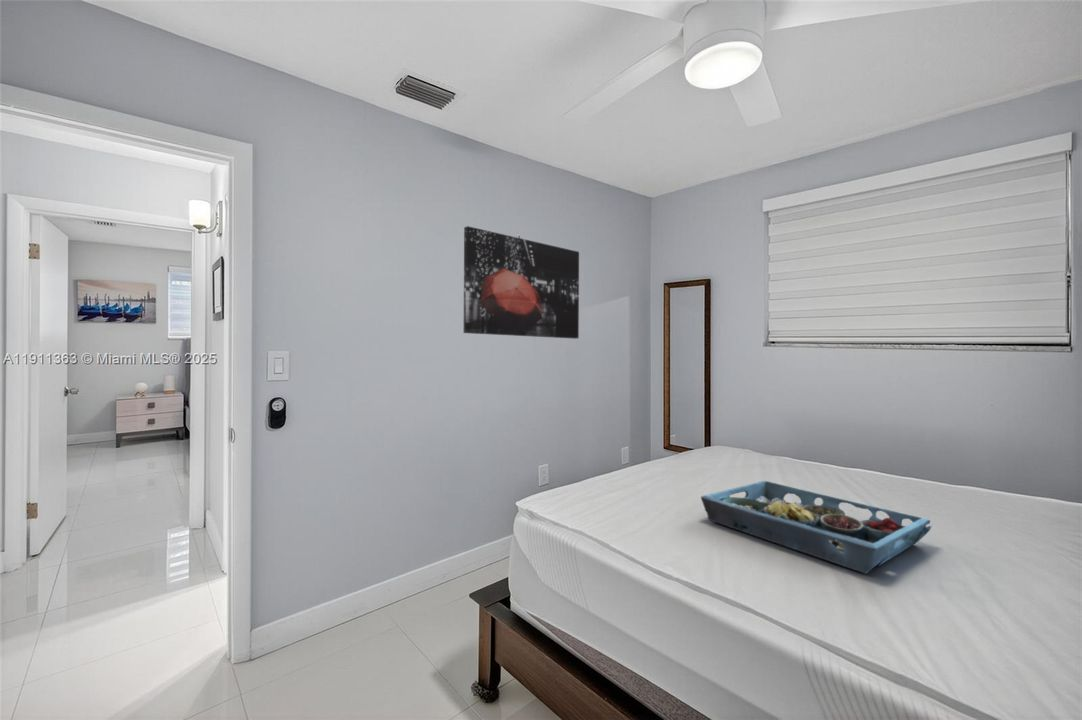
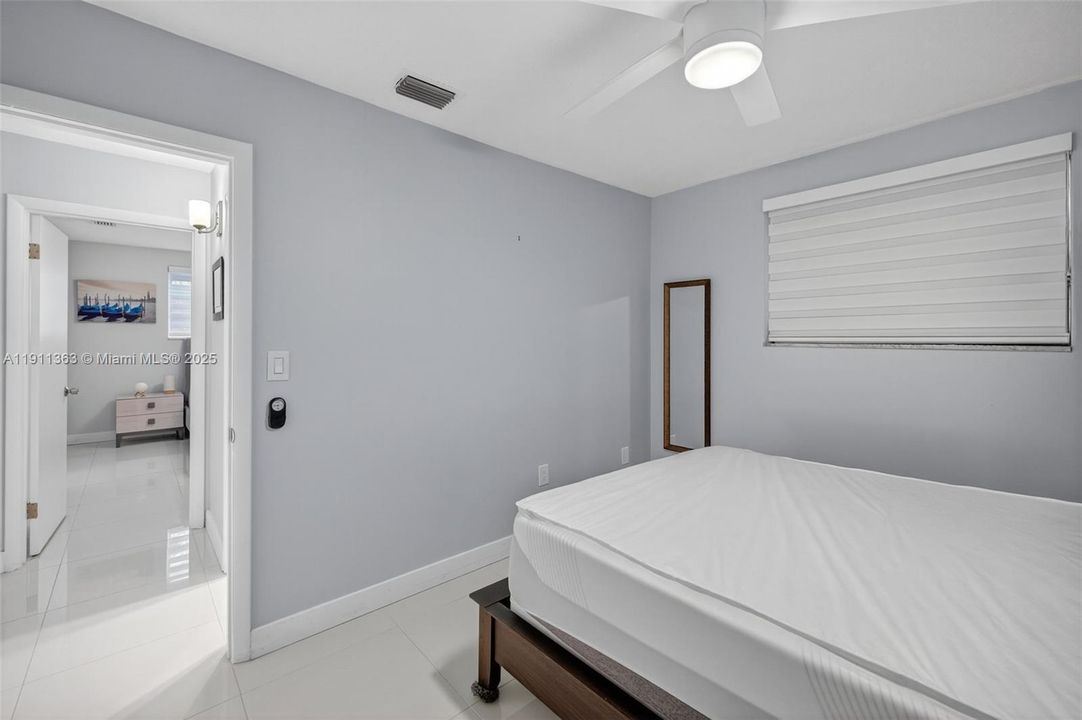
- wall art [463,225,580,340]
- serving tray [700,480,933,575]
